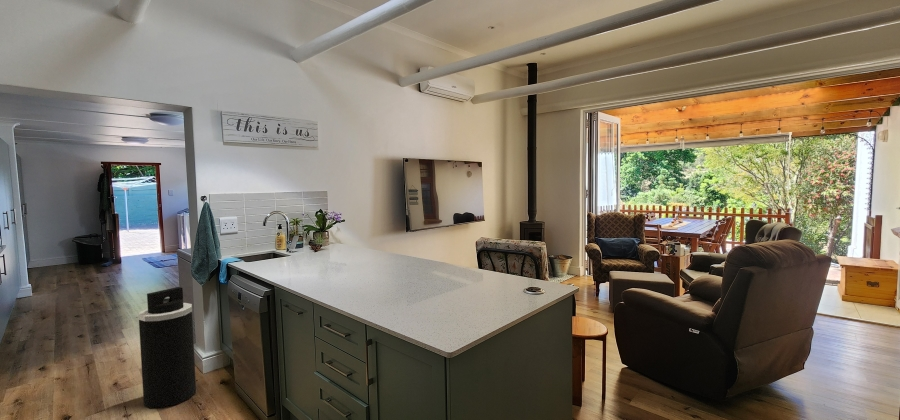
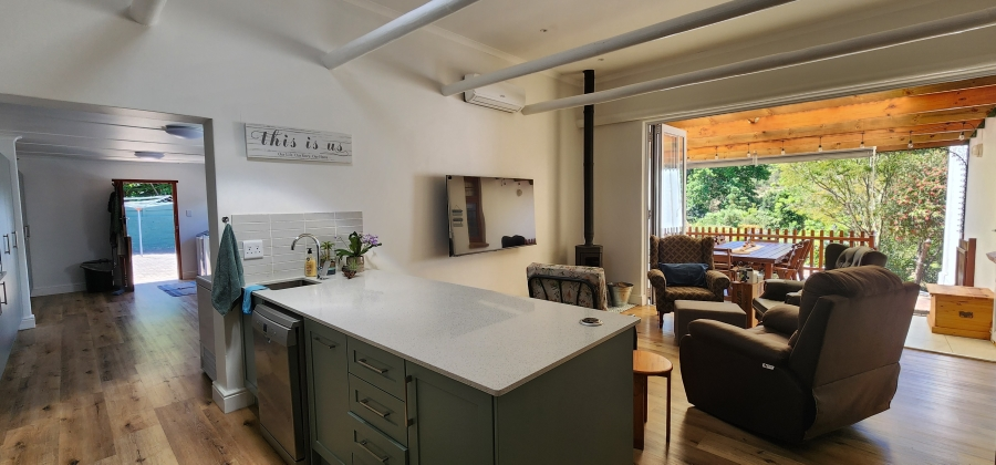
- trash can [138,286,197,410]
